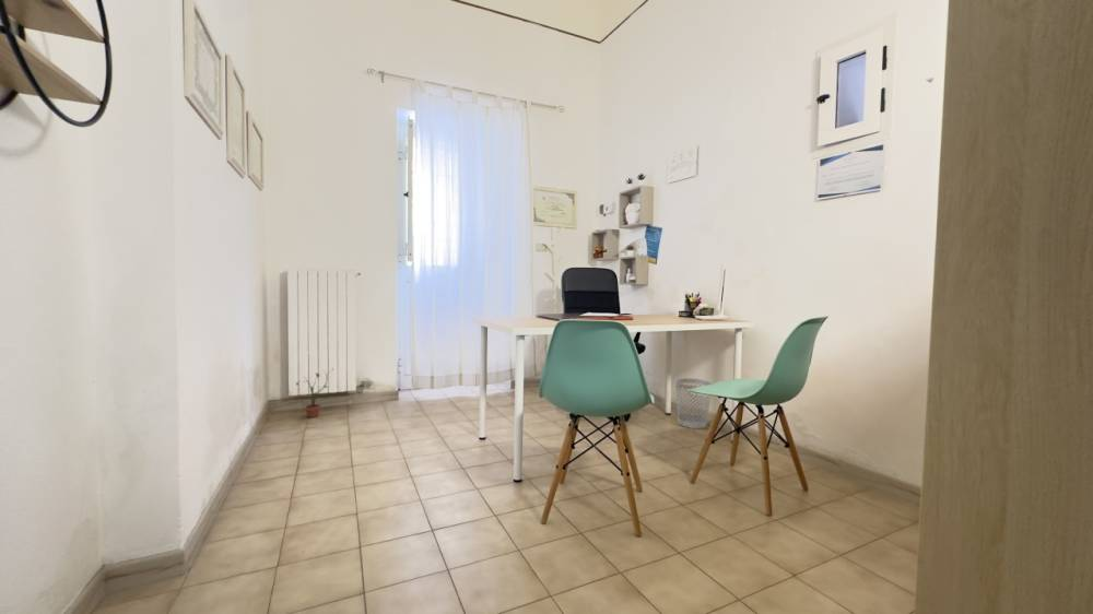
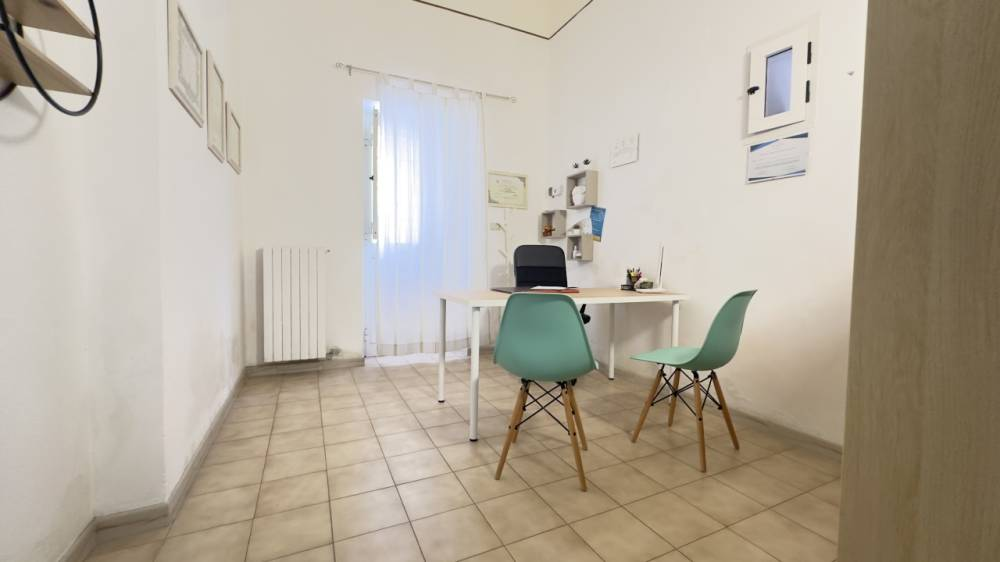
- potted plant [295,368,333,418]
- wastebasket [674,377,713,429]
